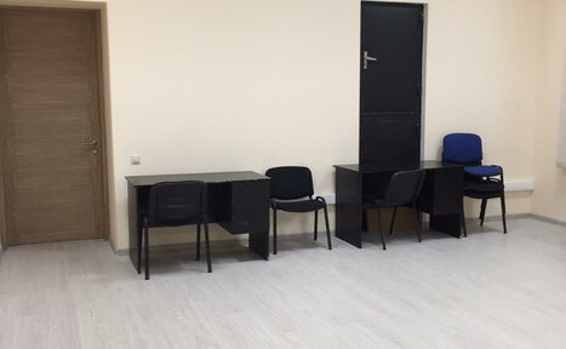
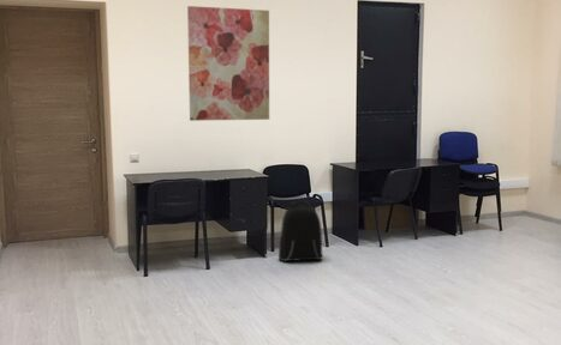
+ backpack [277,200,323,262]
+ wall art [186,5,270,122]
